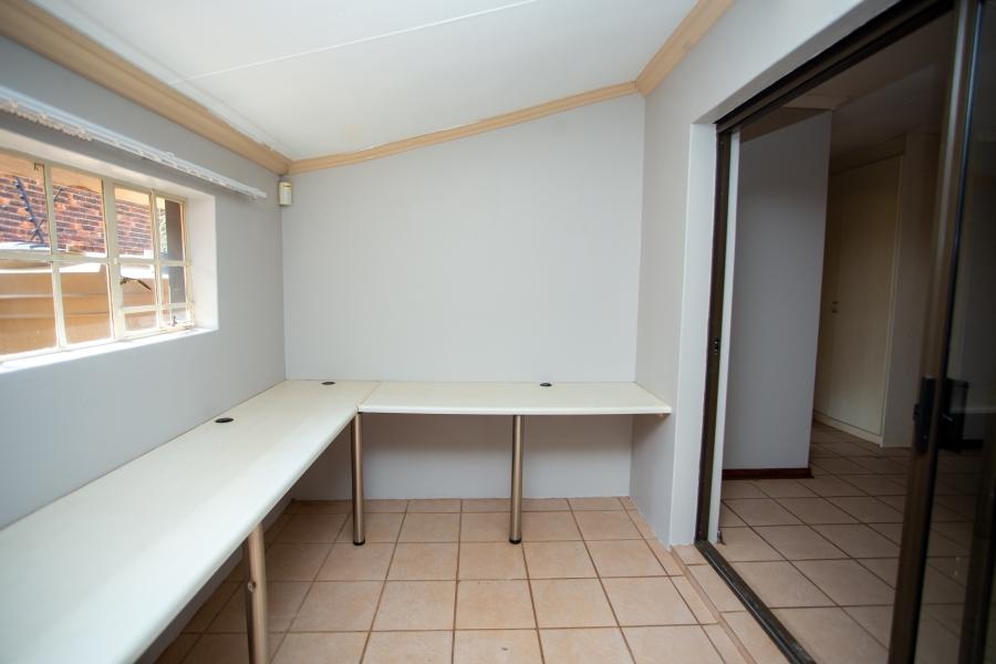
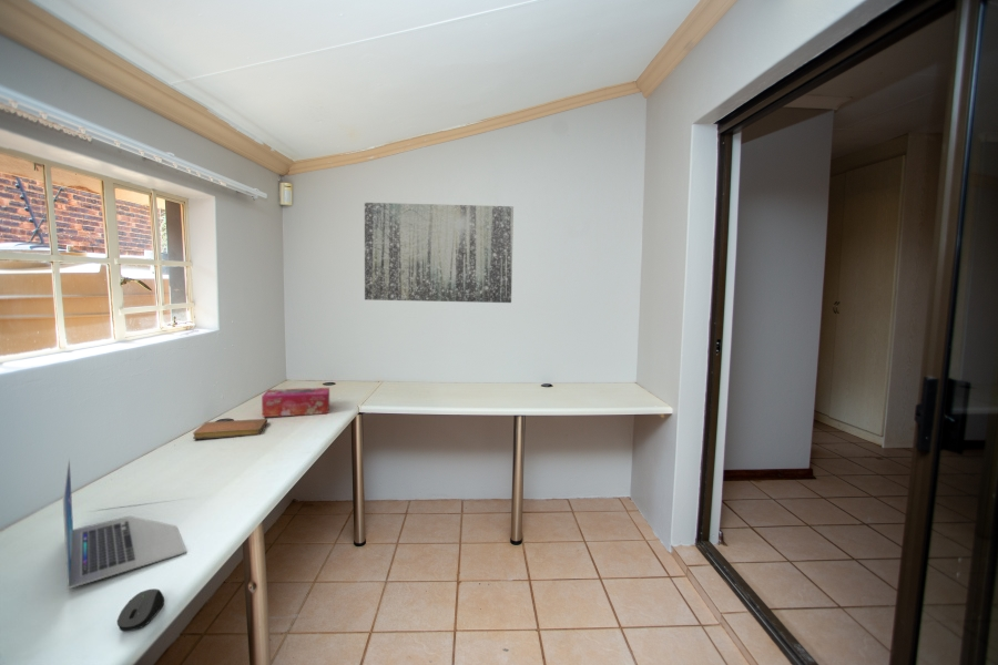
+ notebook [192,418,268,440]
+ tissue box [261,387,330,418]
+ laptop [62,457,187,590]
+ wall art [364,202,515,304]
+ computer mouse [116,587,165,632]
